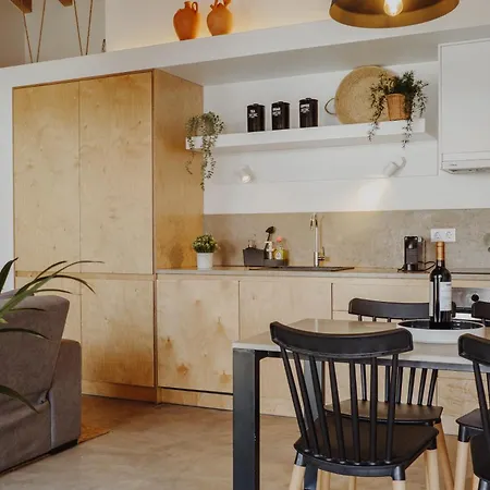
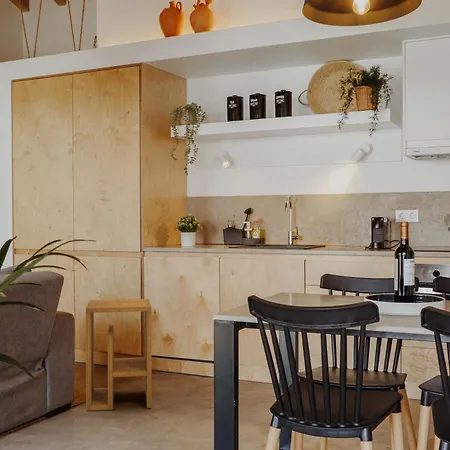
+ side table [85,298,153,412]
